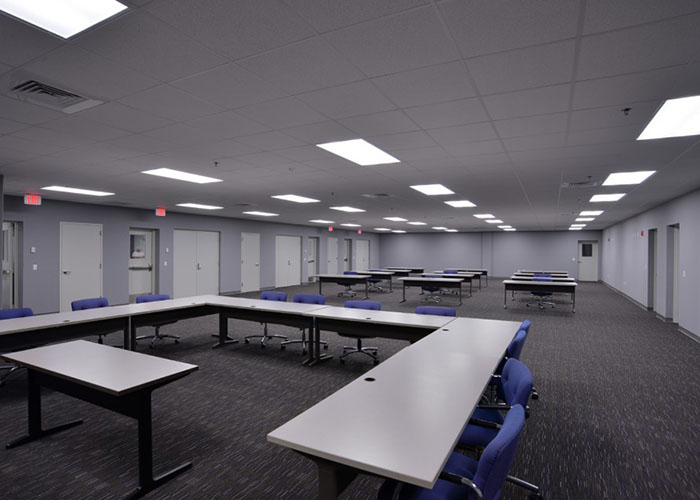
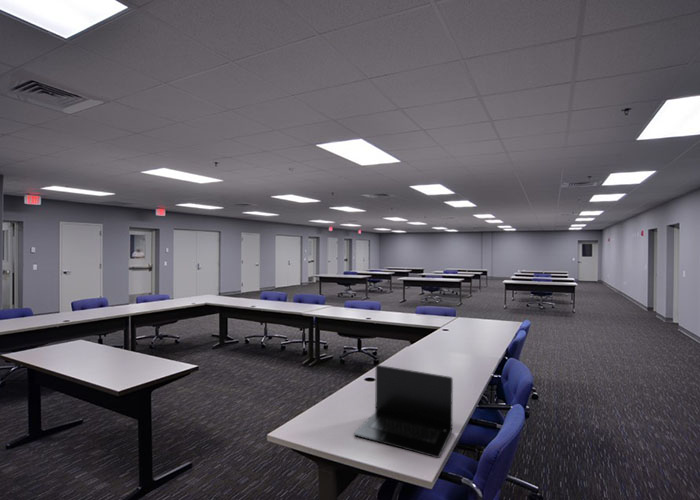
+ laptop [353,364,454,459]
